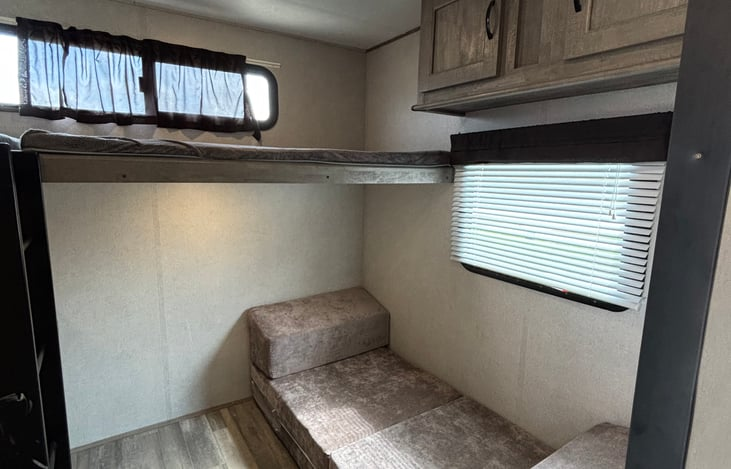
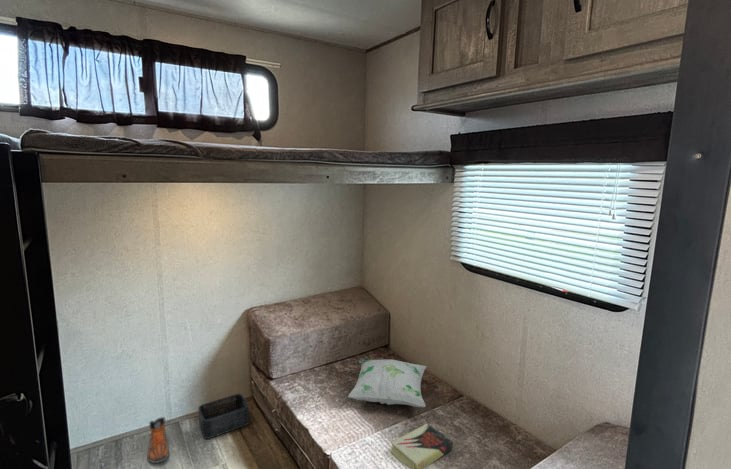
+ storage bin [197,393,250,440]
+ book [390,423,454,469]
+ sneaker [146,416,170,464]
+ decorative pillow [347,357,428,408]
